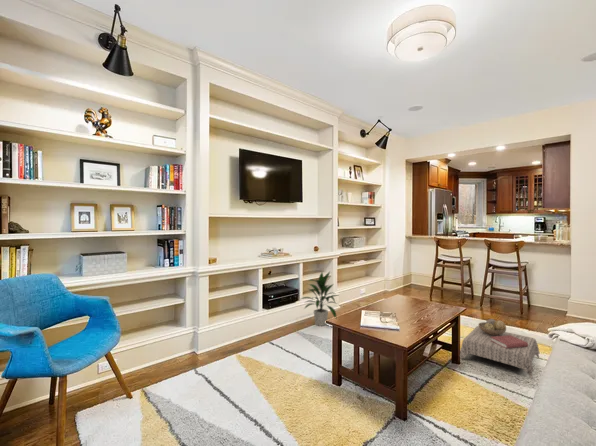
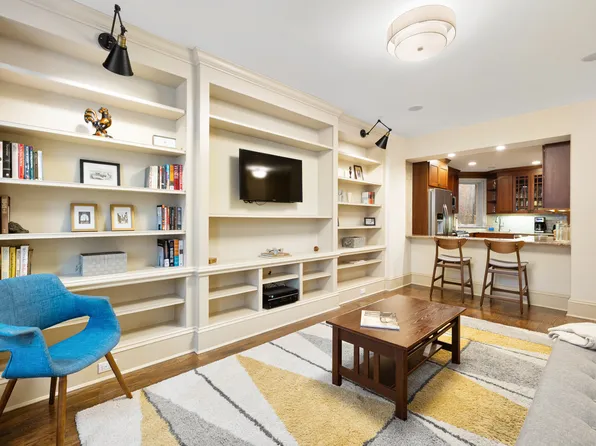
- indoor plant [300,271,339,327]
- ottoman [459,318,541,380]
